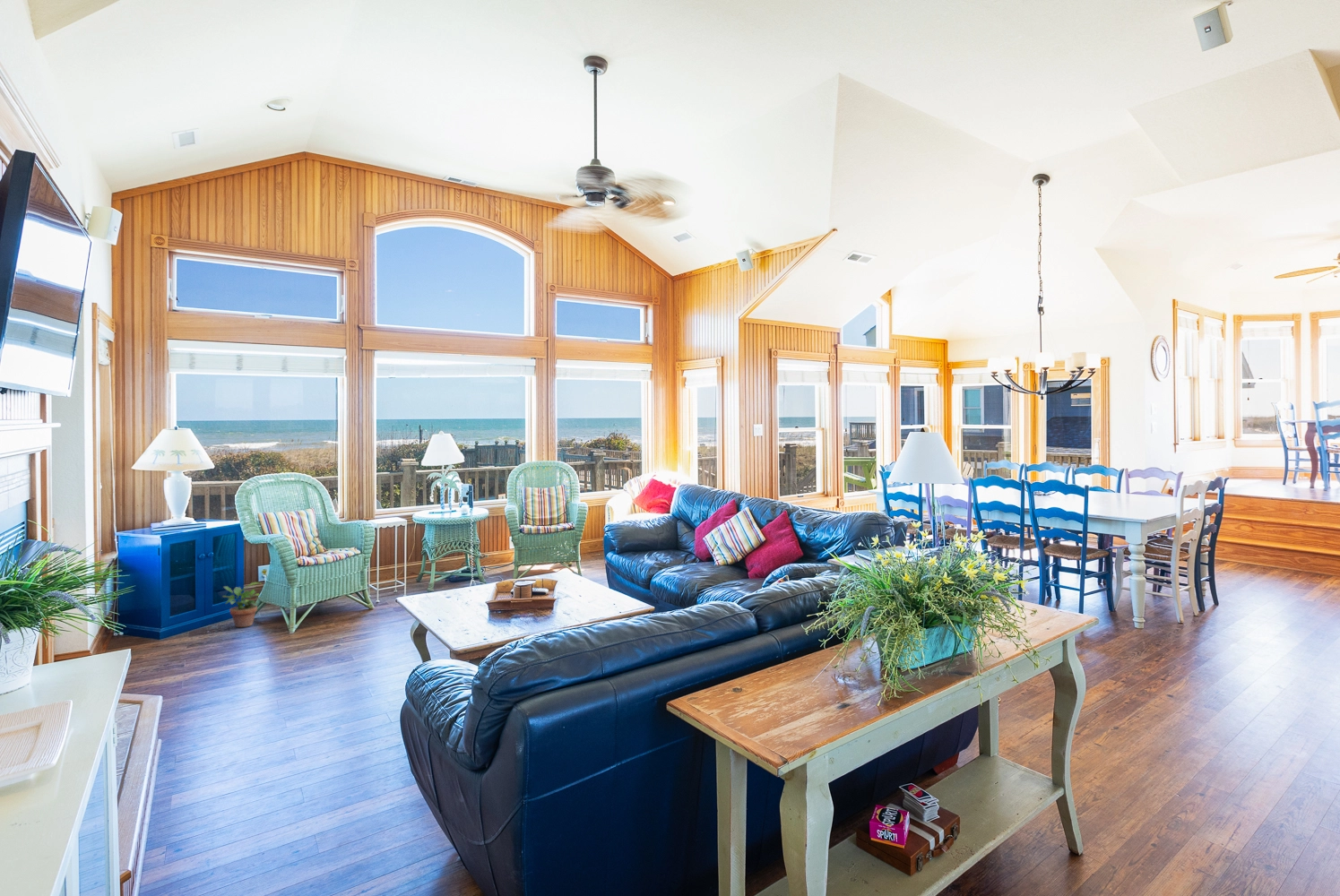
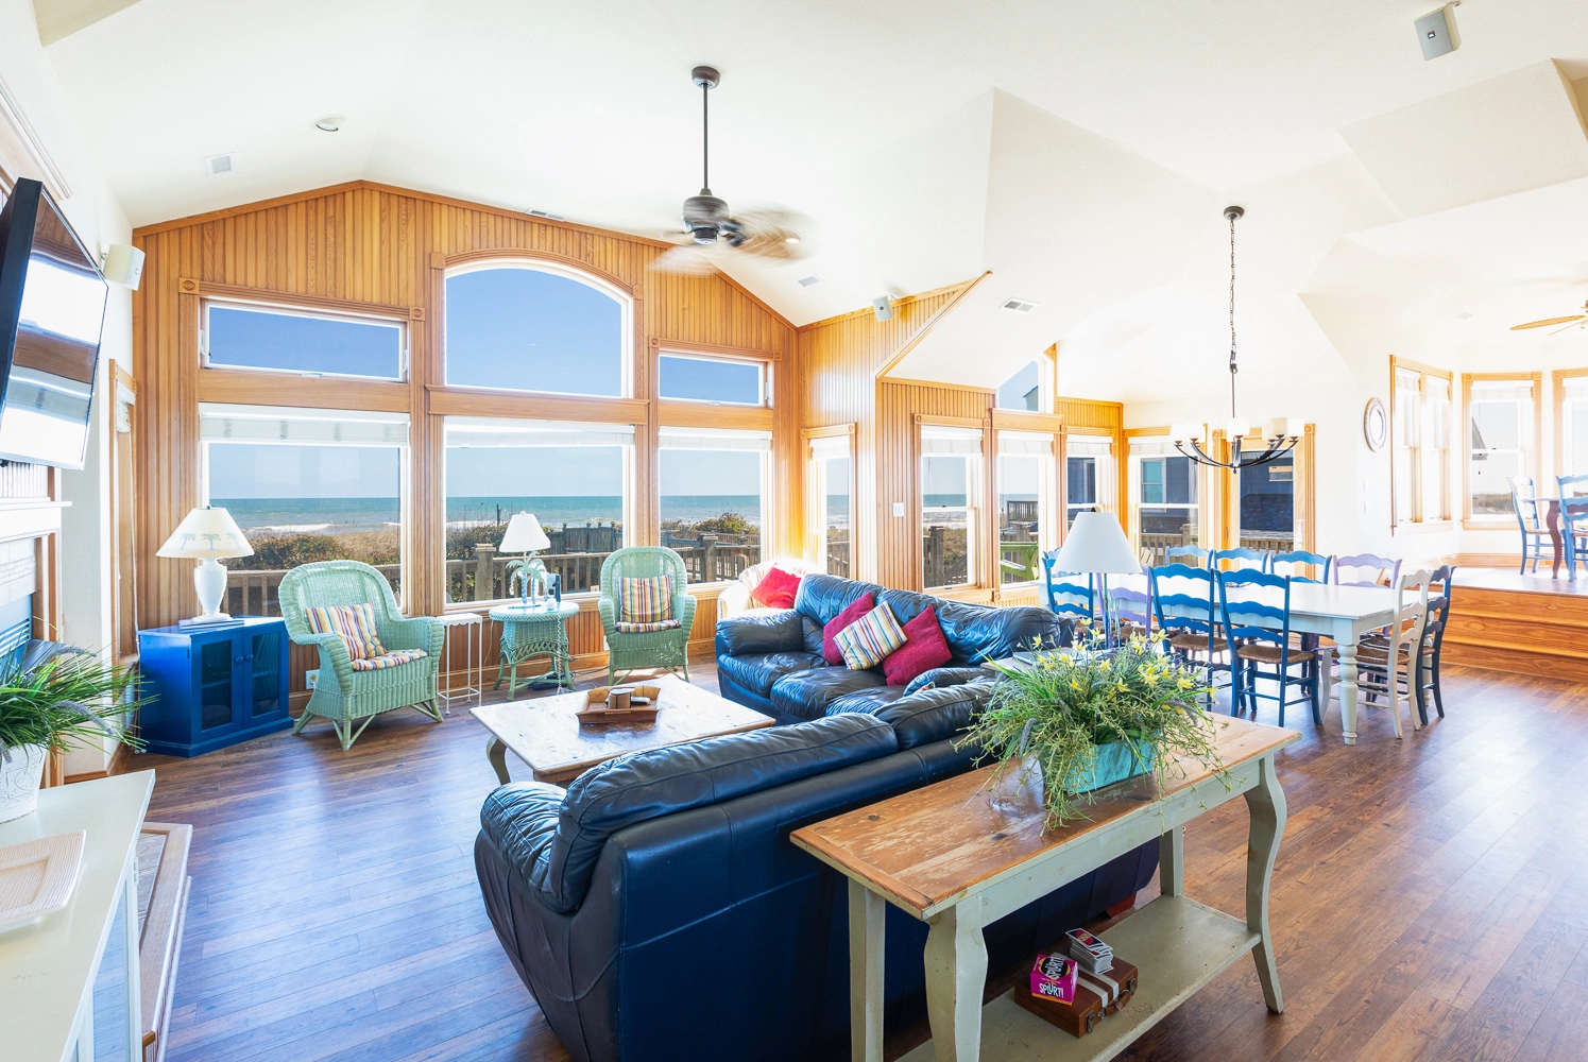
- potted plant [221,582,262,628]
